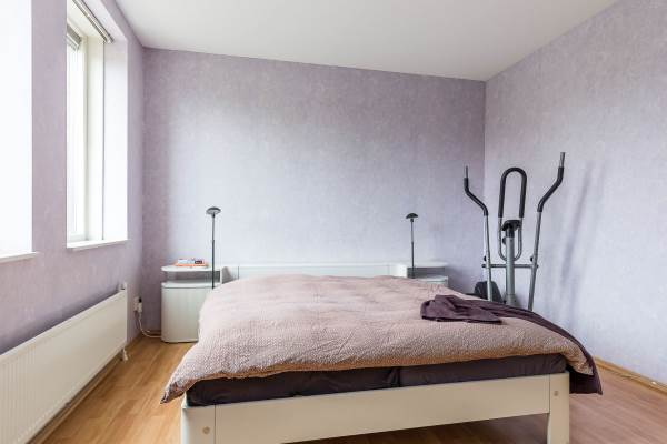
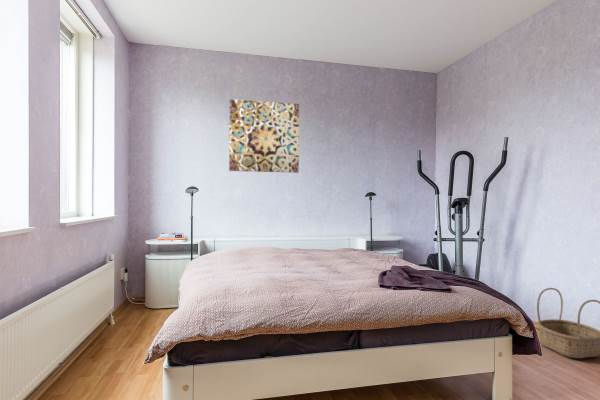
+ basket [536,287,600,359]
+ wall art [228,98,300,174]
